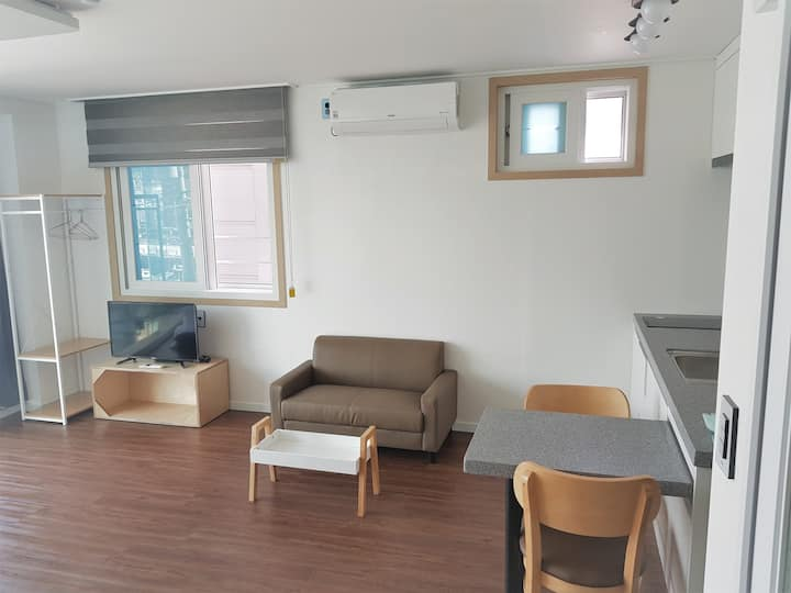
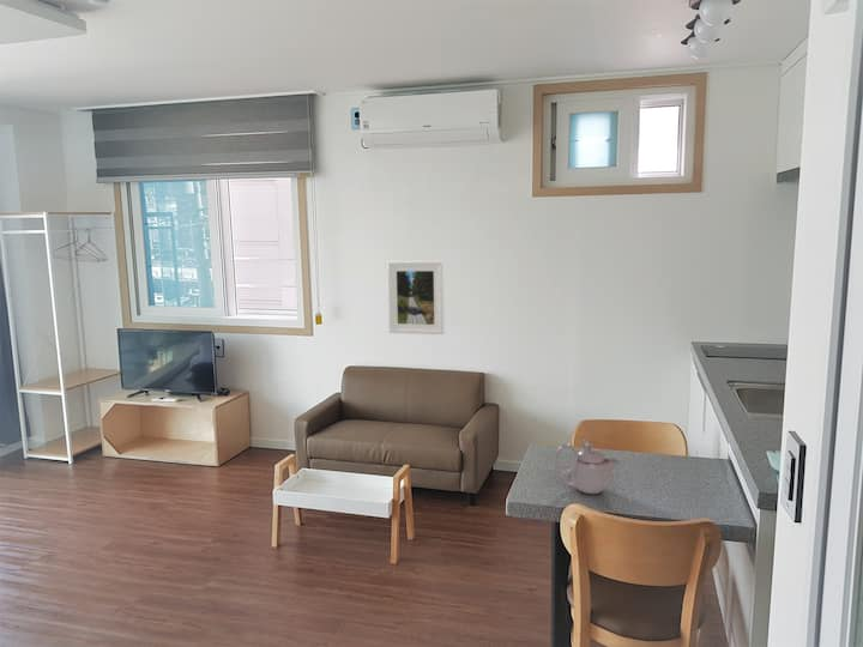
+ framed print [386,260,446,335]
+ teapot [554,439,621,495]
